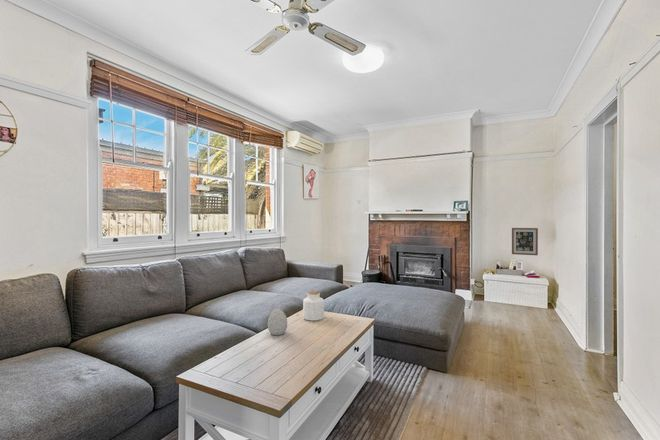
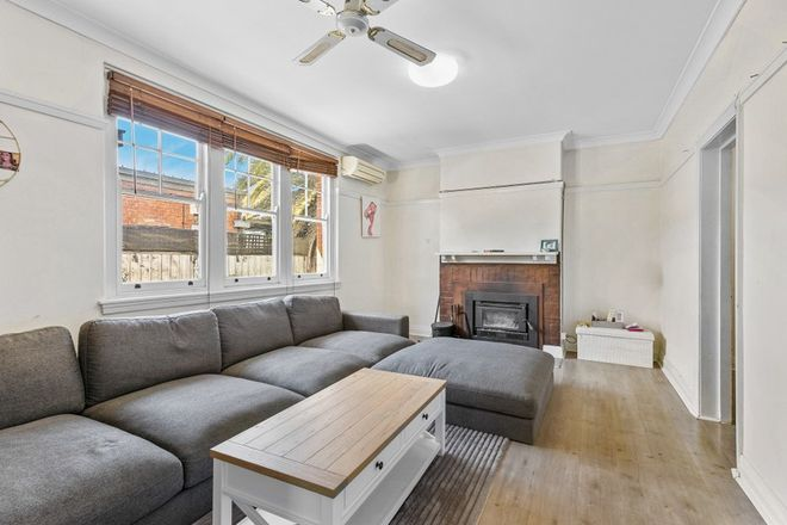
- decorative egg [267,308,288,336]
- jar [302,290,325,322]
- wall art [511,227,539,256]
